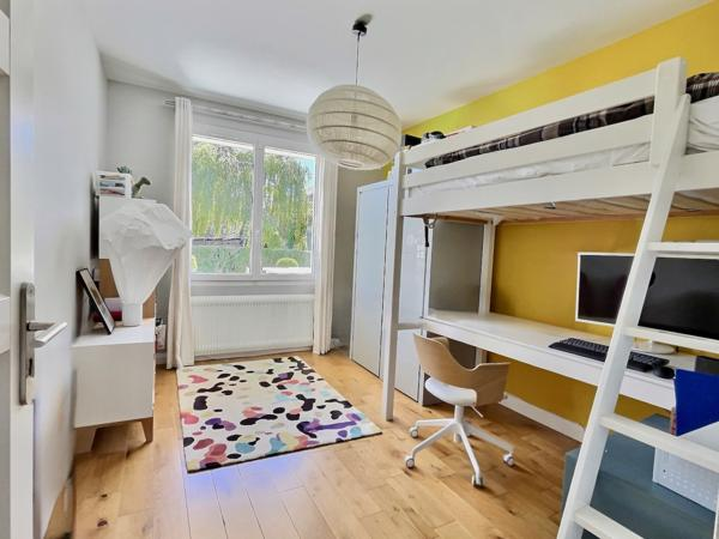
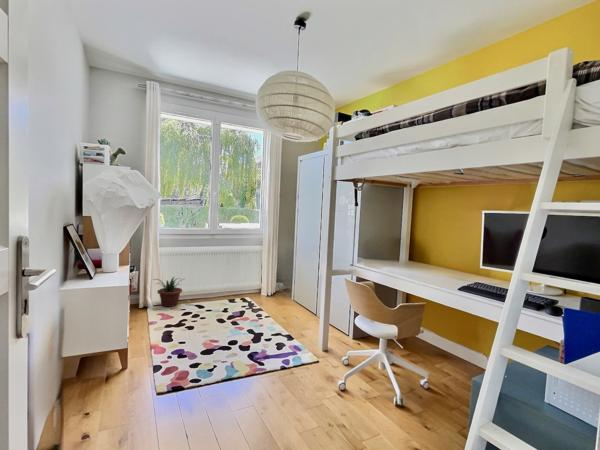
+ potted plant [152,276,185,308]
